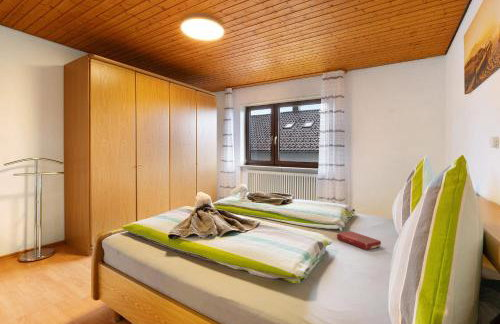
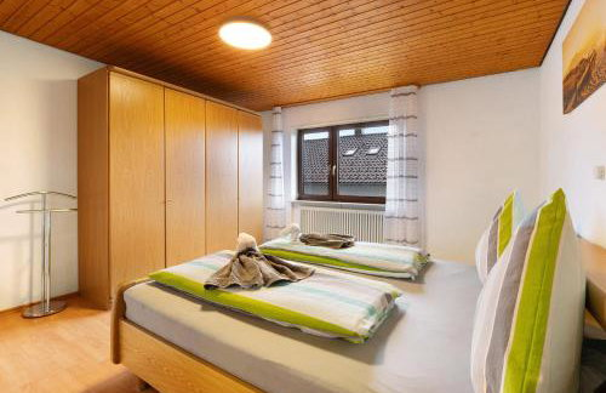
- book [336,230,382,251]
